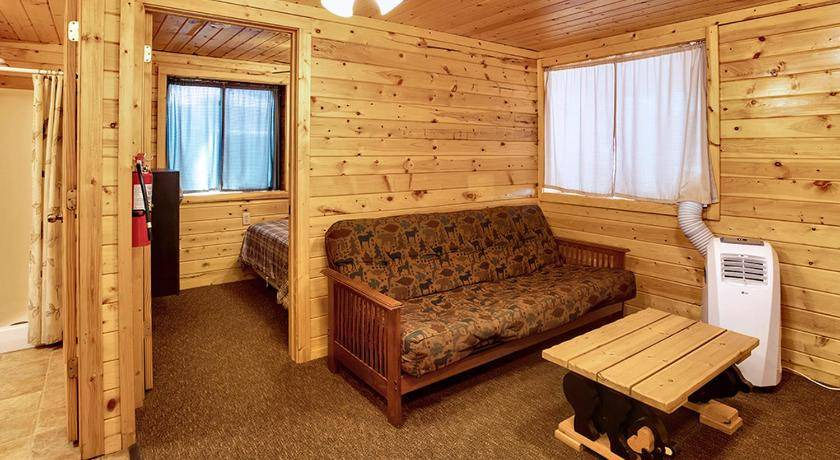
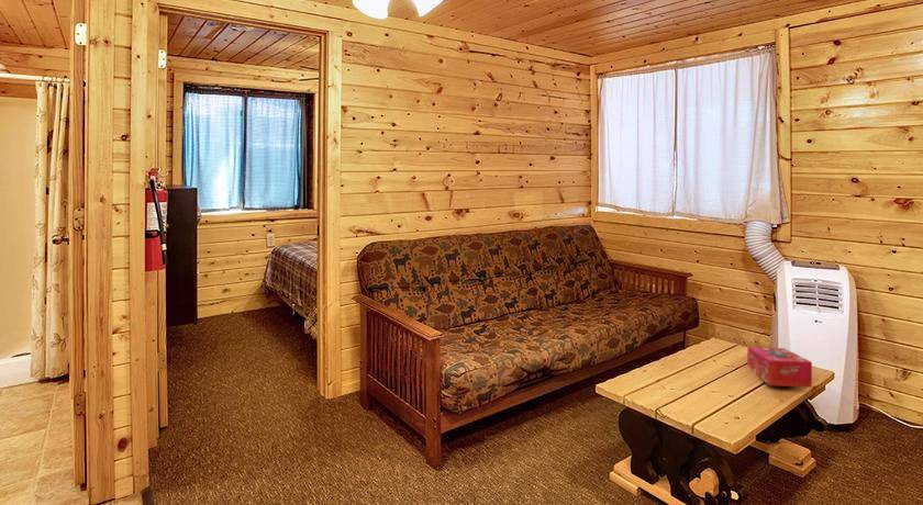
+ tissue box [746,346,813,389]
